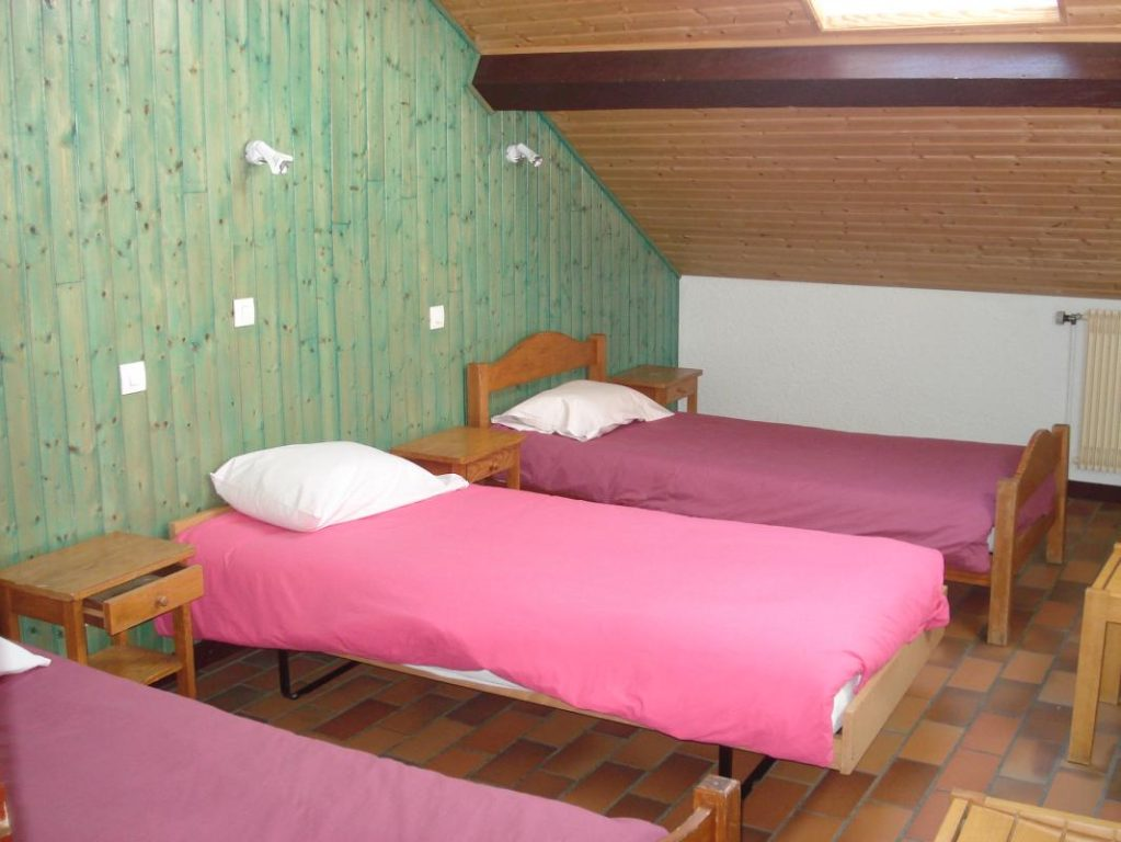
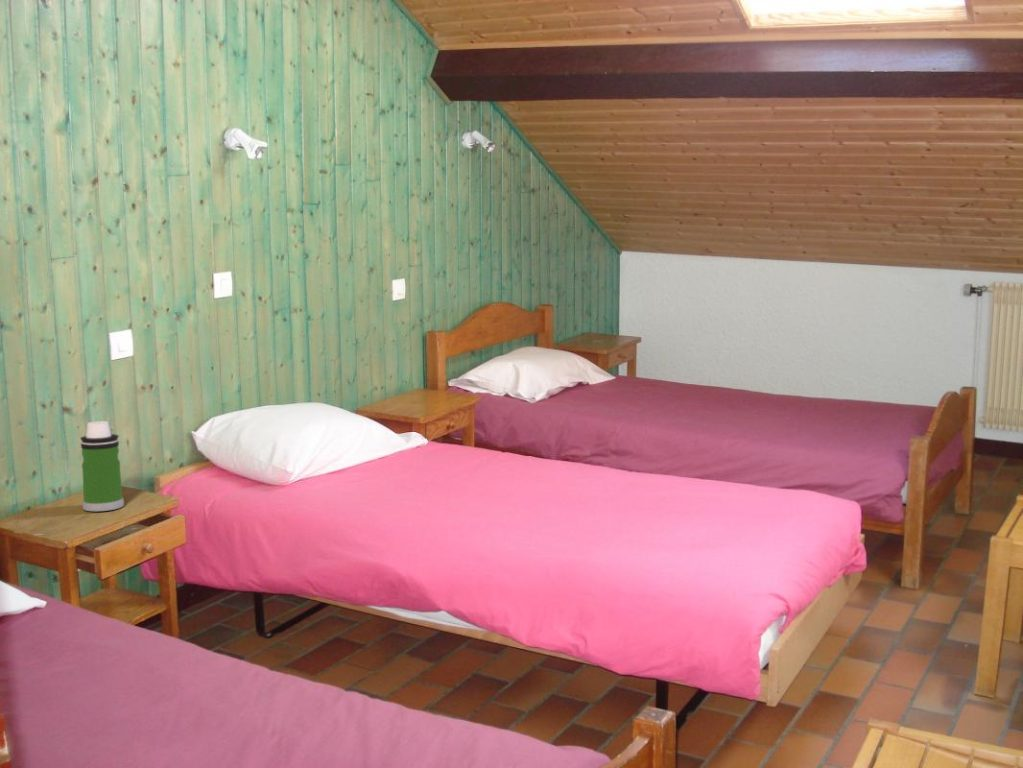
+ water bottle [79,420,125,512]
